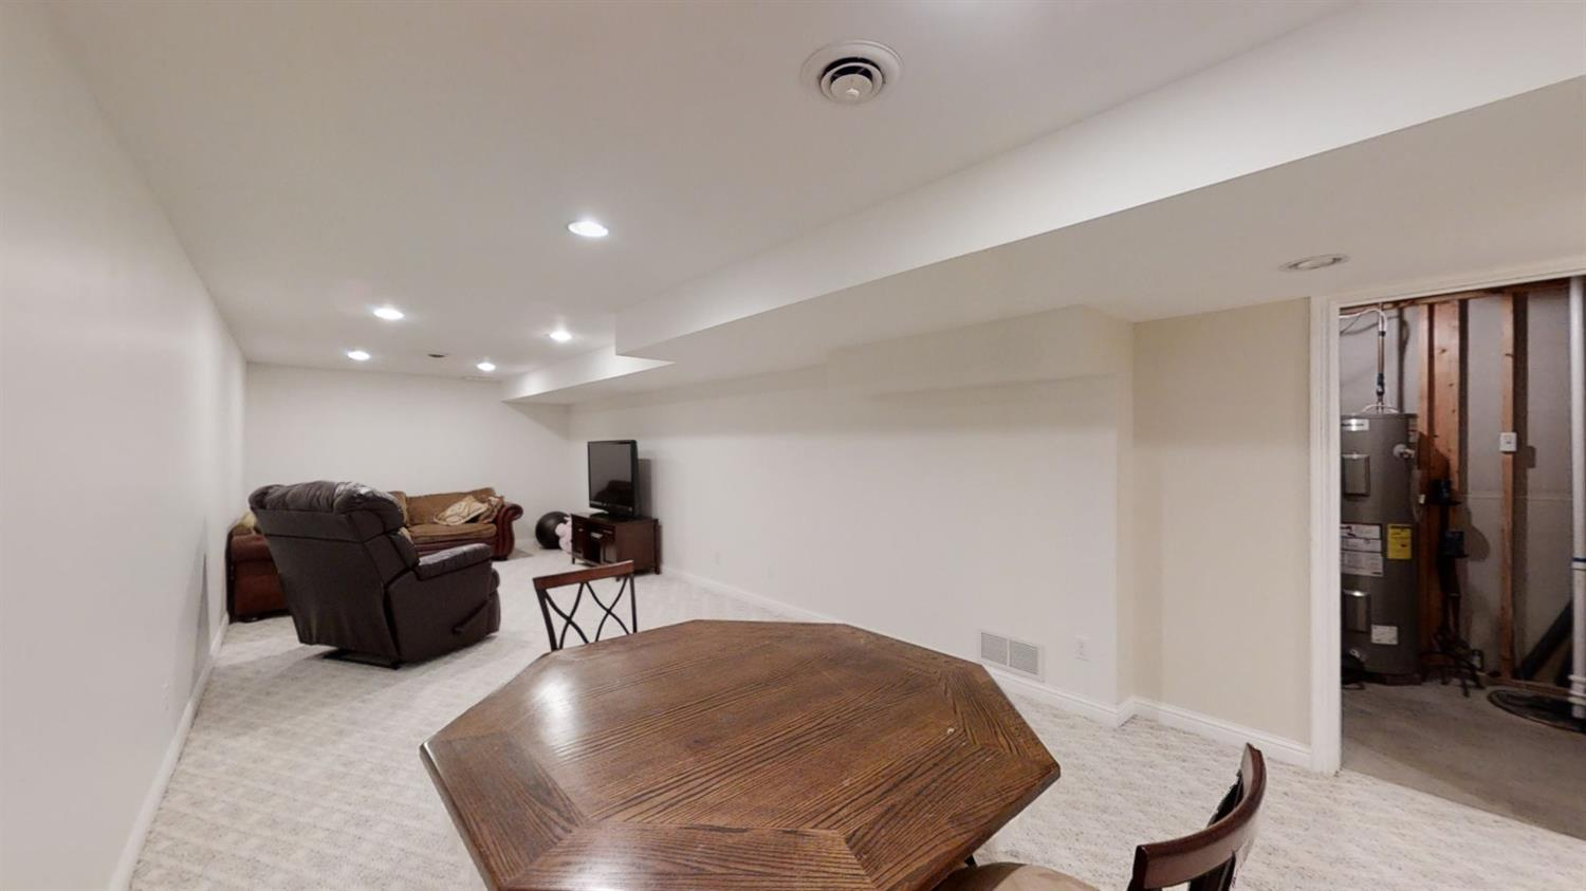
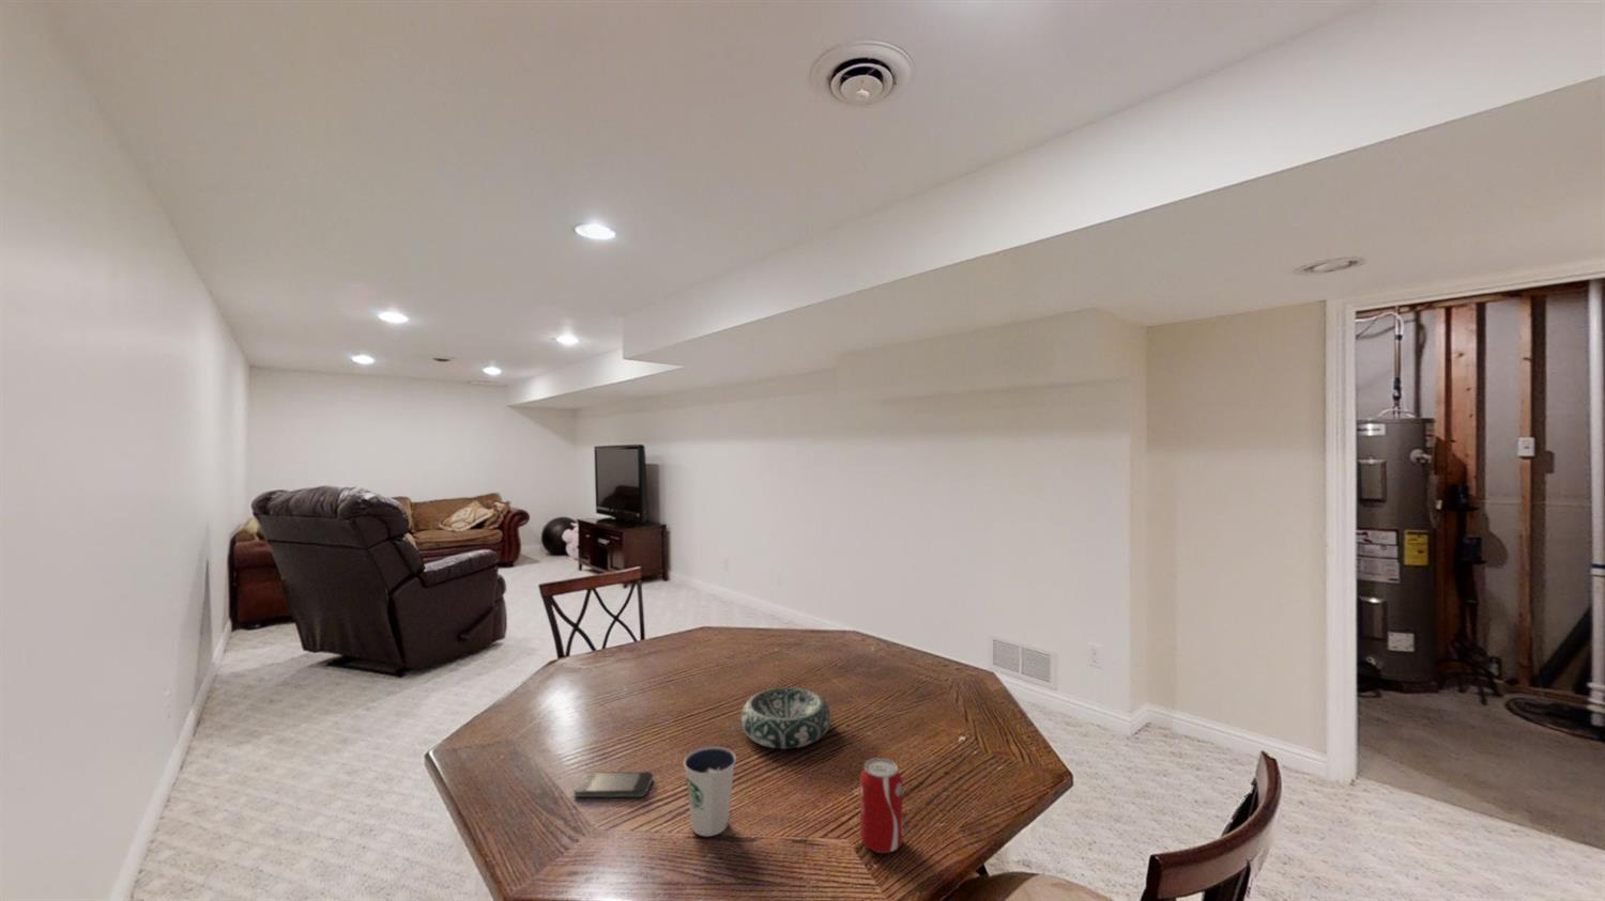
+ dixie cup [682,745,737,837]
+ beverage can [859,757,903,854]
+ smartphone [573,771,654,799]
+ decorative bowl [740,686,832,750]
